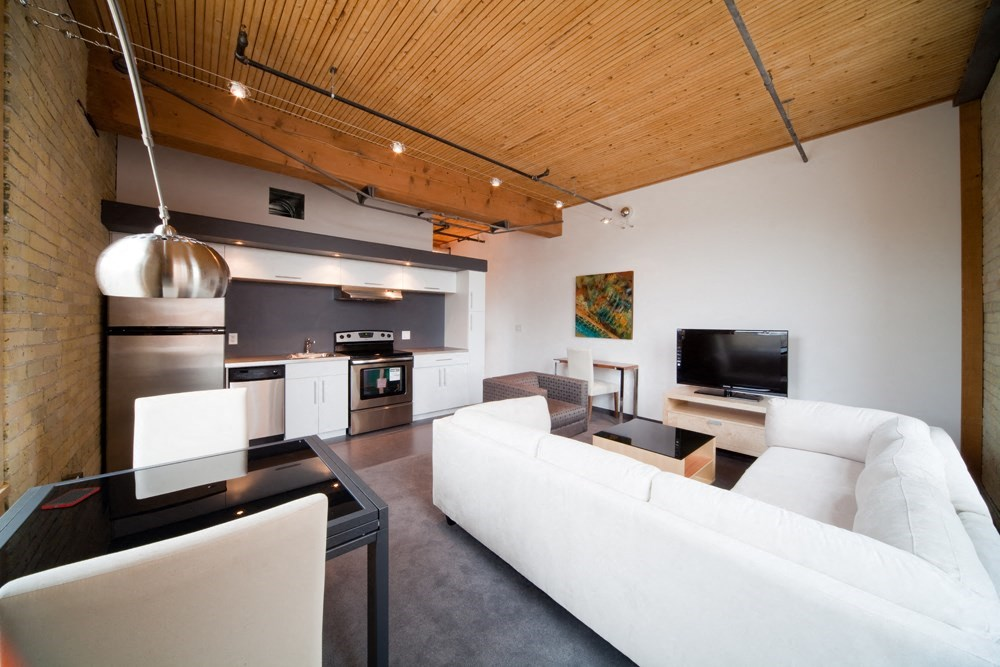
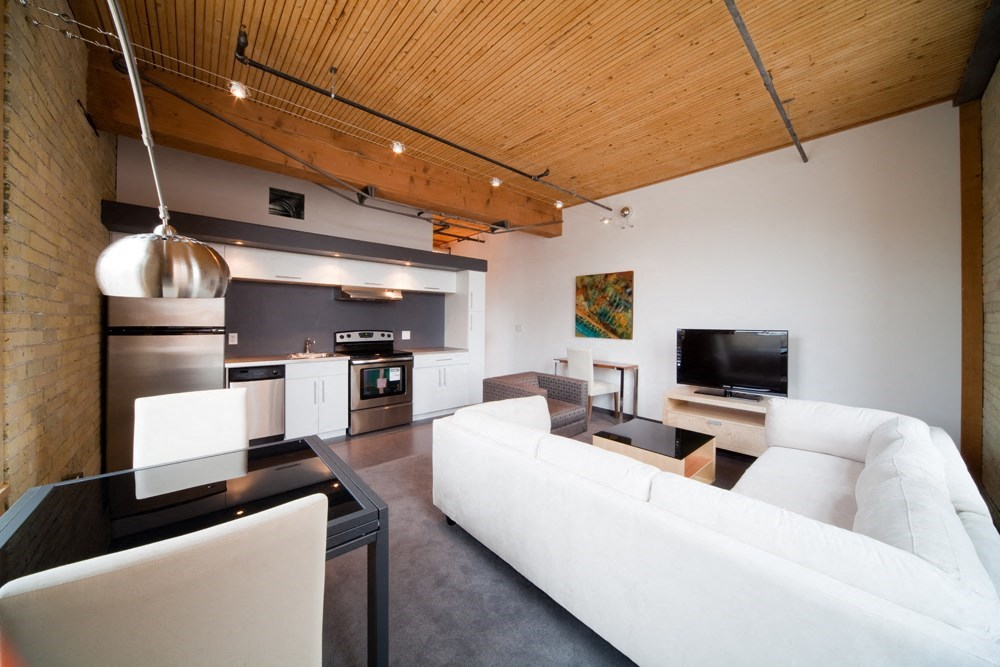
- cell phone [41,486,101,510]
